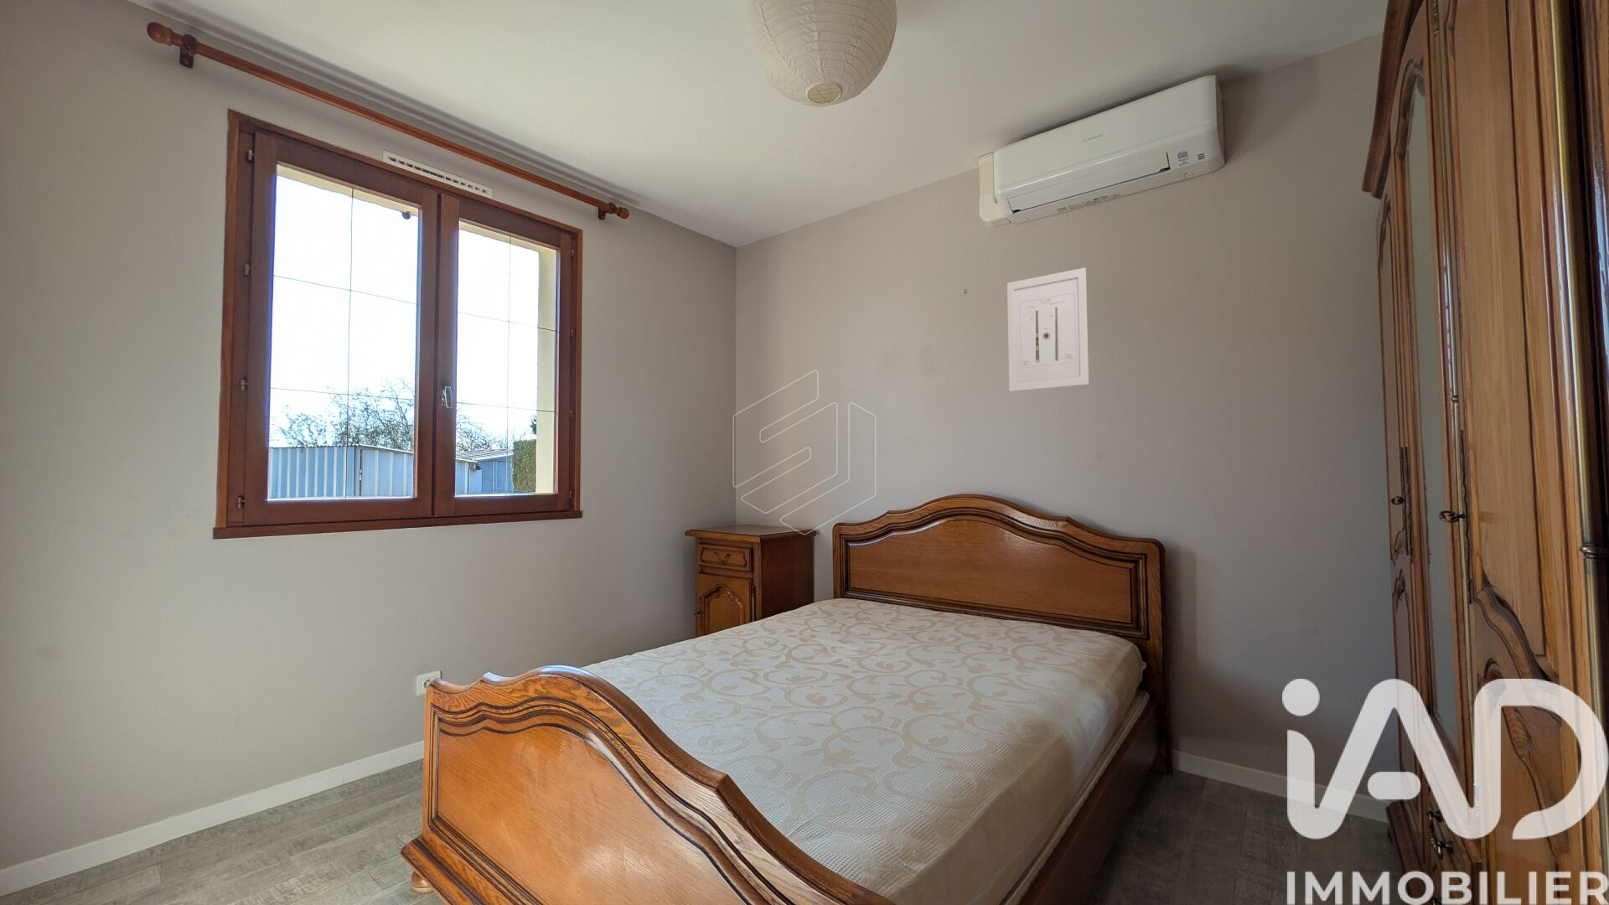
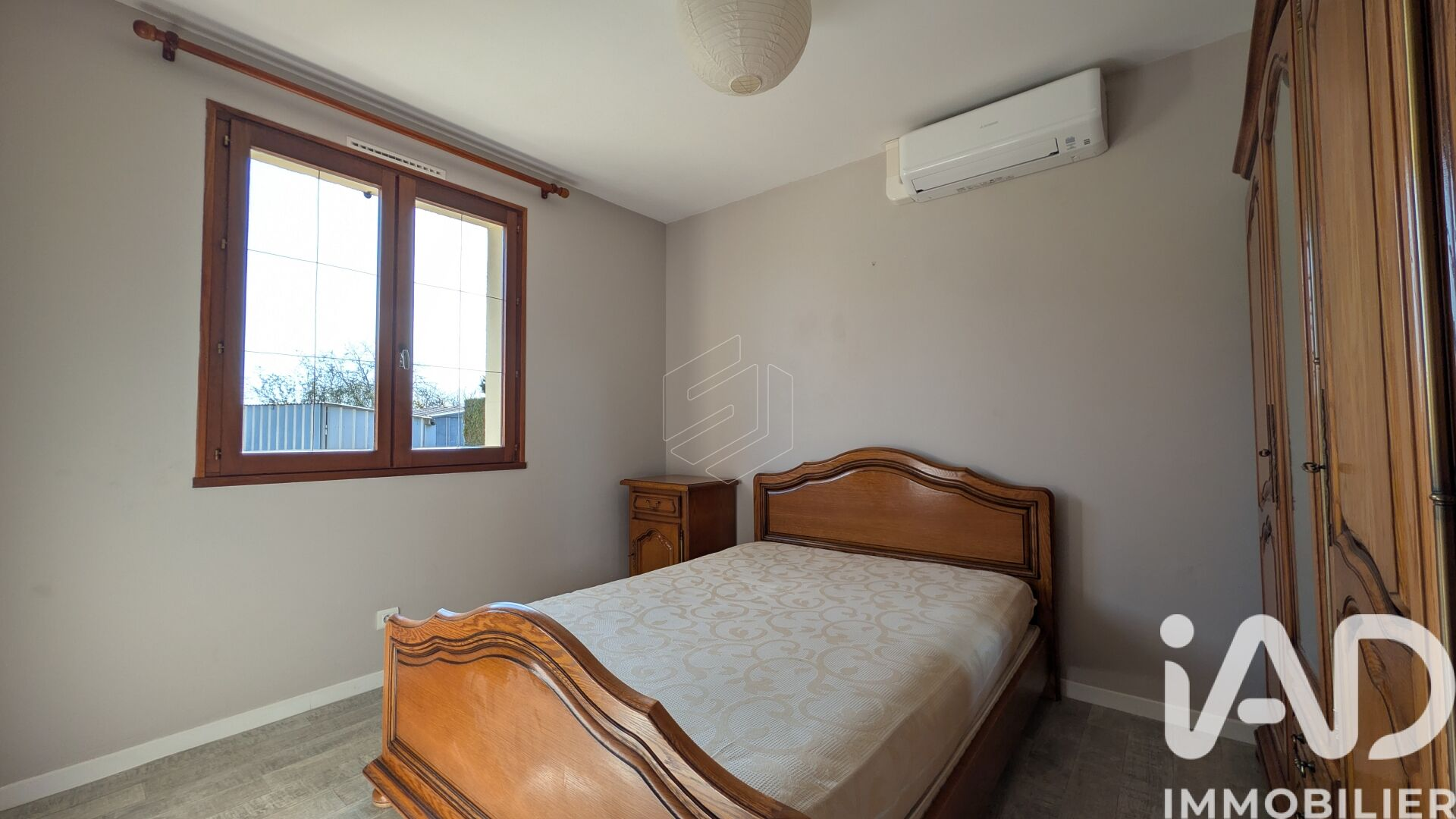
- wall art [1007,266,1090,392]
